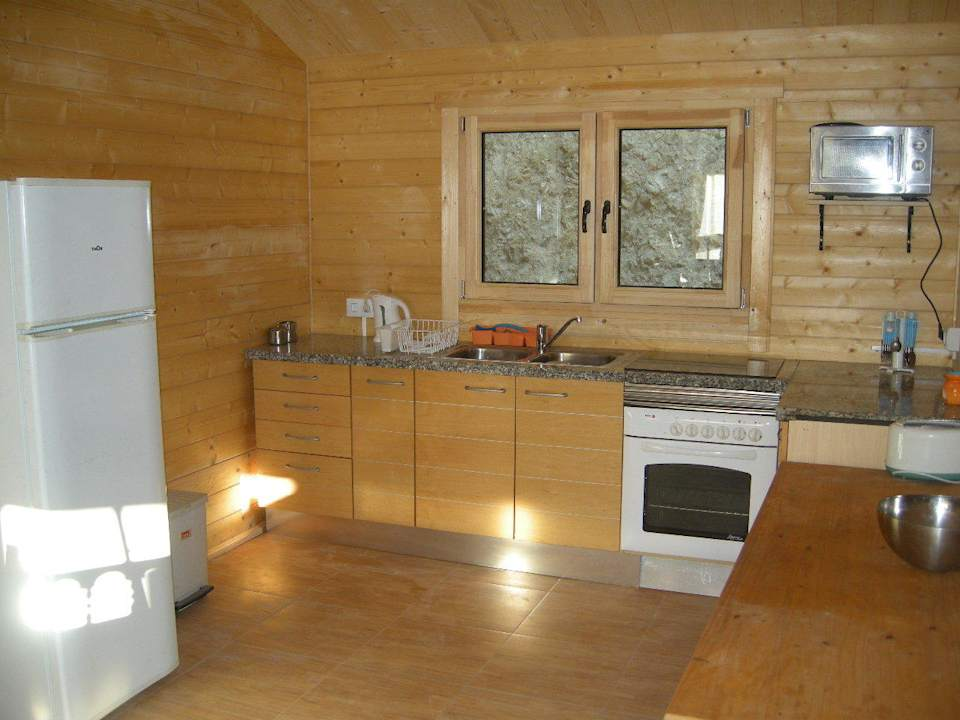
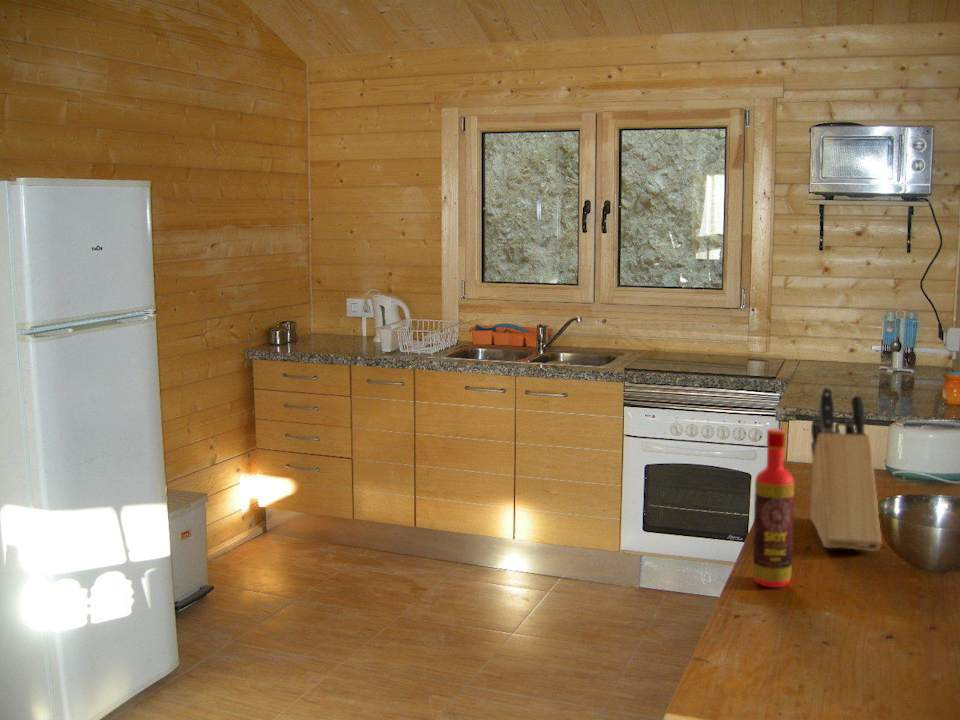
+ bottle [752,427,795,588]
+ knife block [809,386,882,552]
